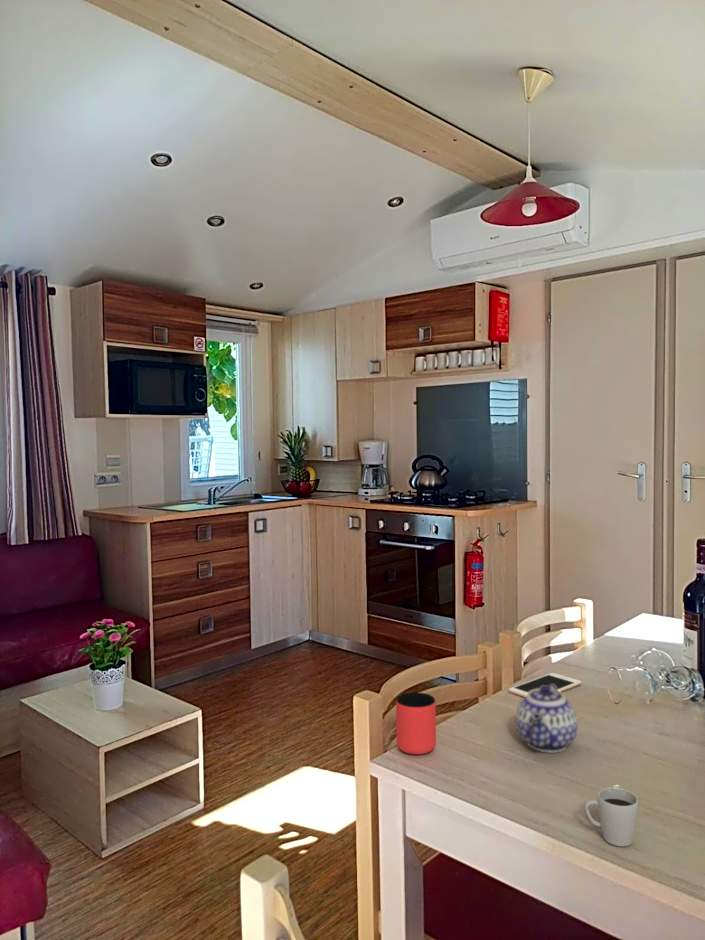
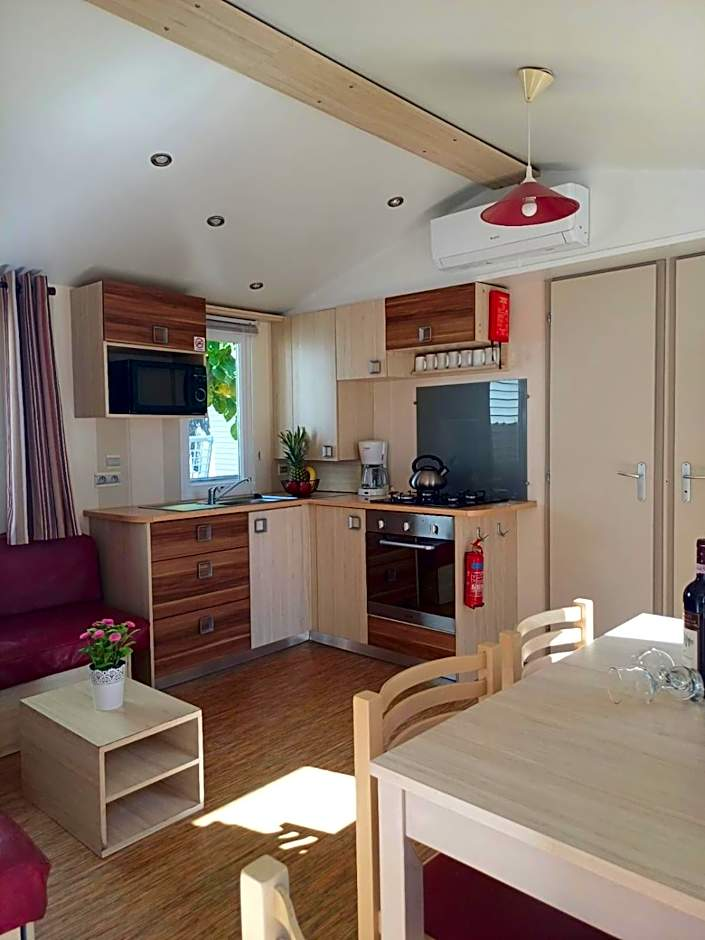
- teapot [515,684,579,753]
- cell phone [508,672,582,698]
- cup [395,691,437,755]
- cup [584,782,639,847]
